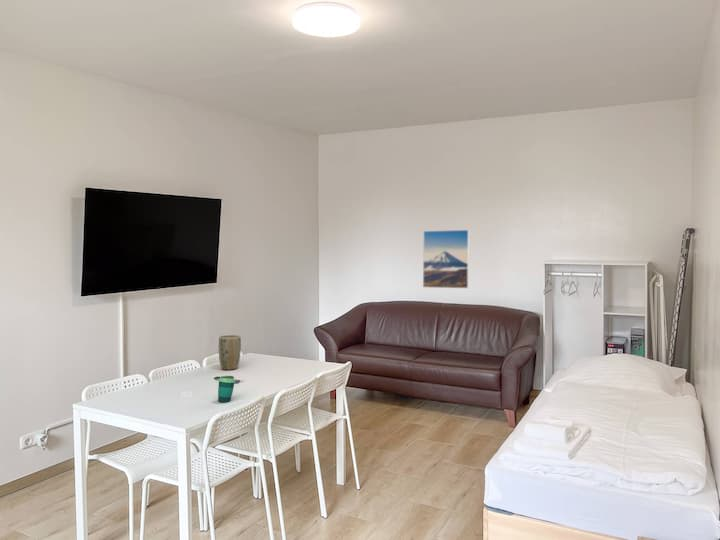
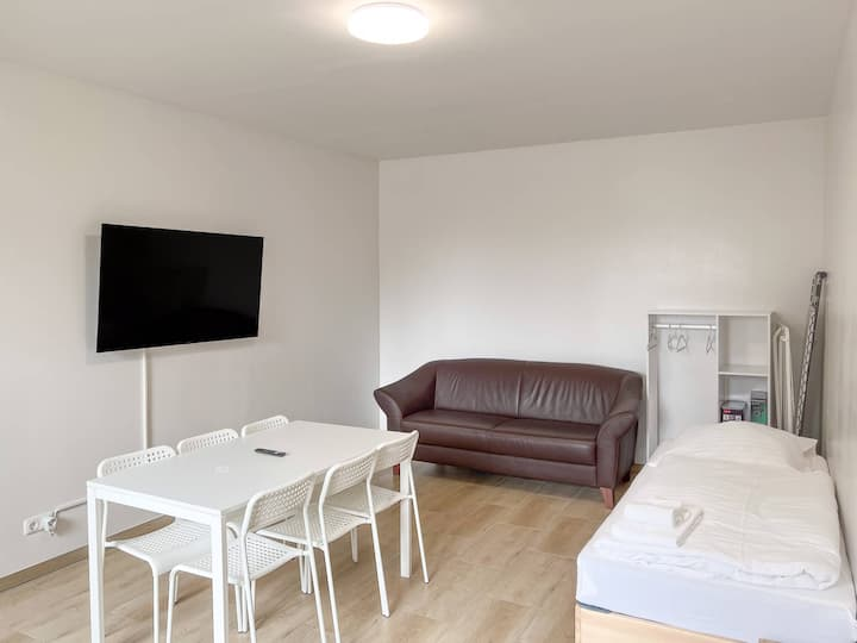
- plant pot [218,334,242,371]
- cup [217,375,236,404]
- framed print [422,229,470,289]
